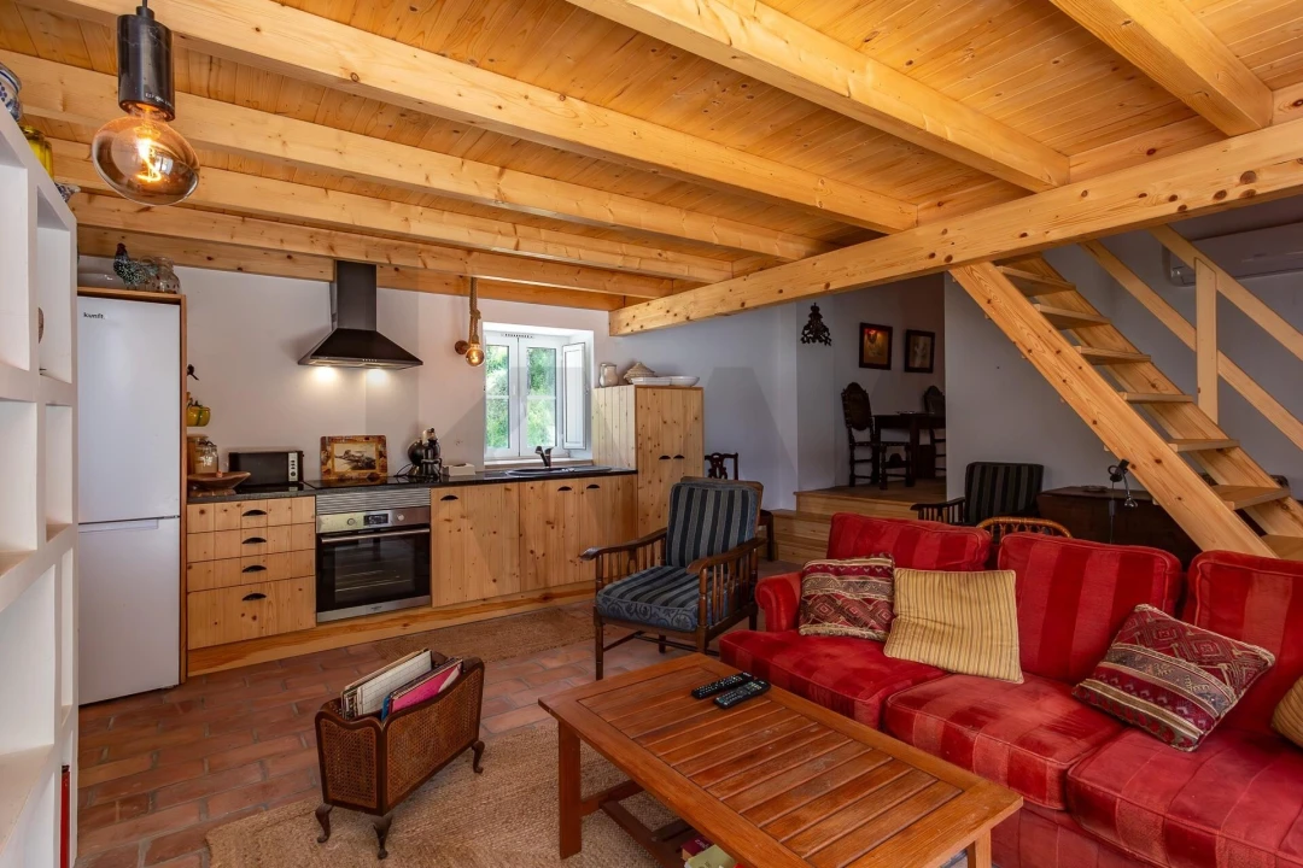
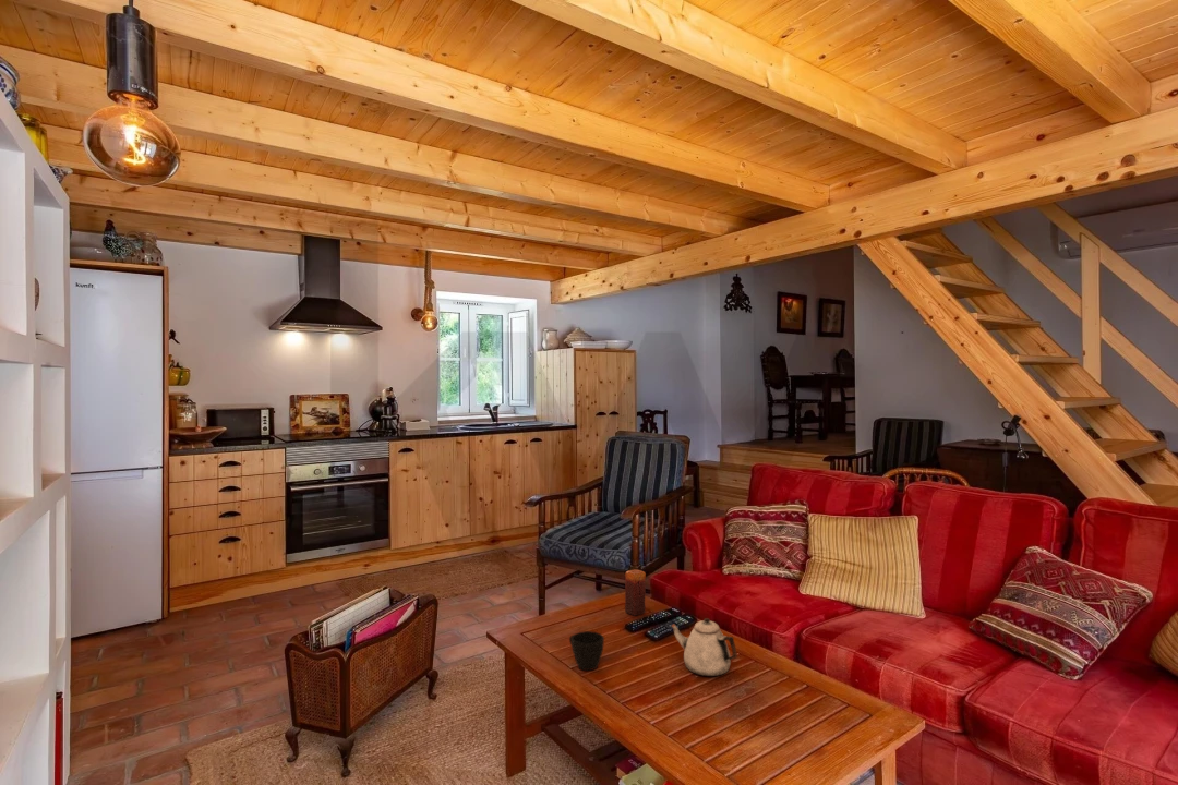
+ teapot [671,617,738,677]
+ cup [568,630,605,672]
+ candle [624,568,647,617]
